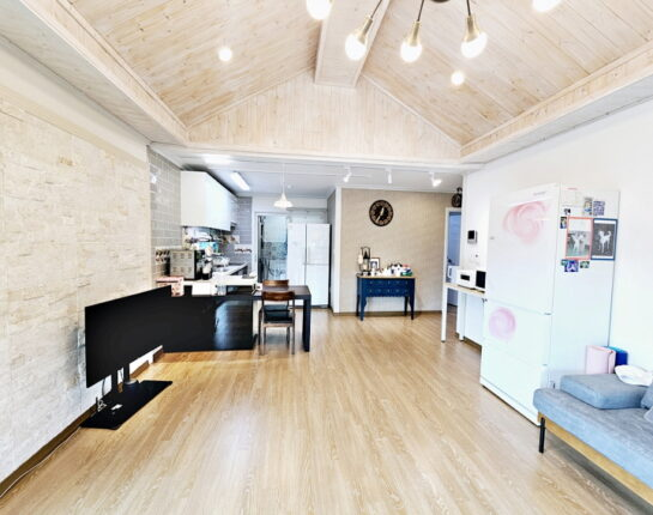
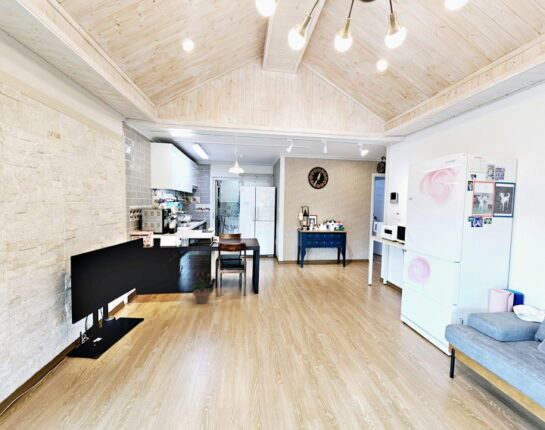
+ potted plant [189,272,214,305]
